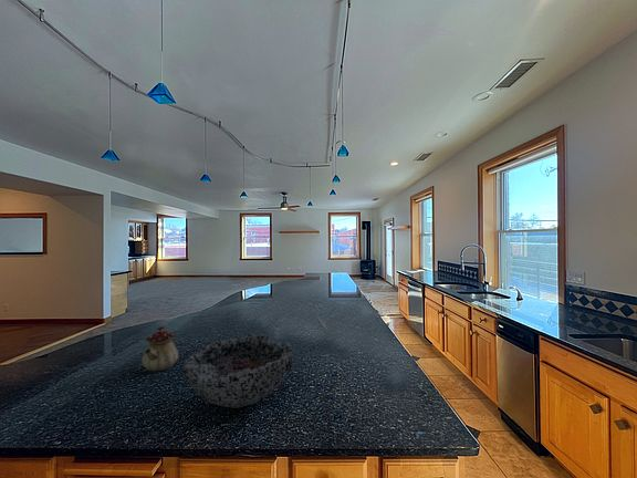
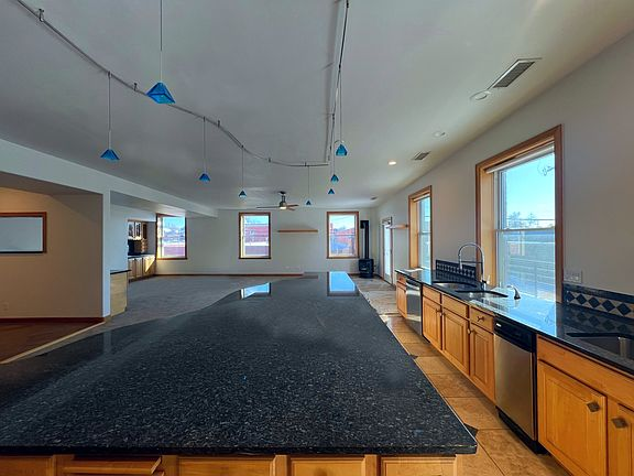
- teapot [140,325,179,373]
- bowl [182,333,294,409]
